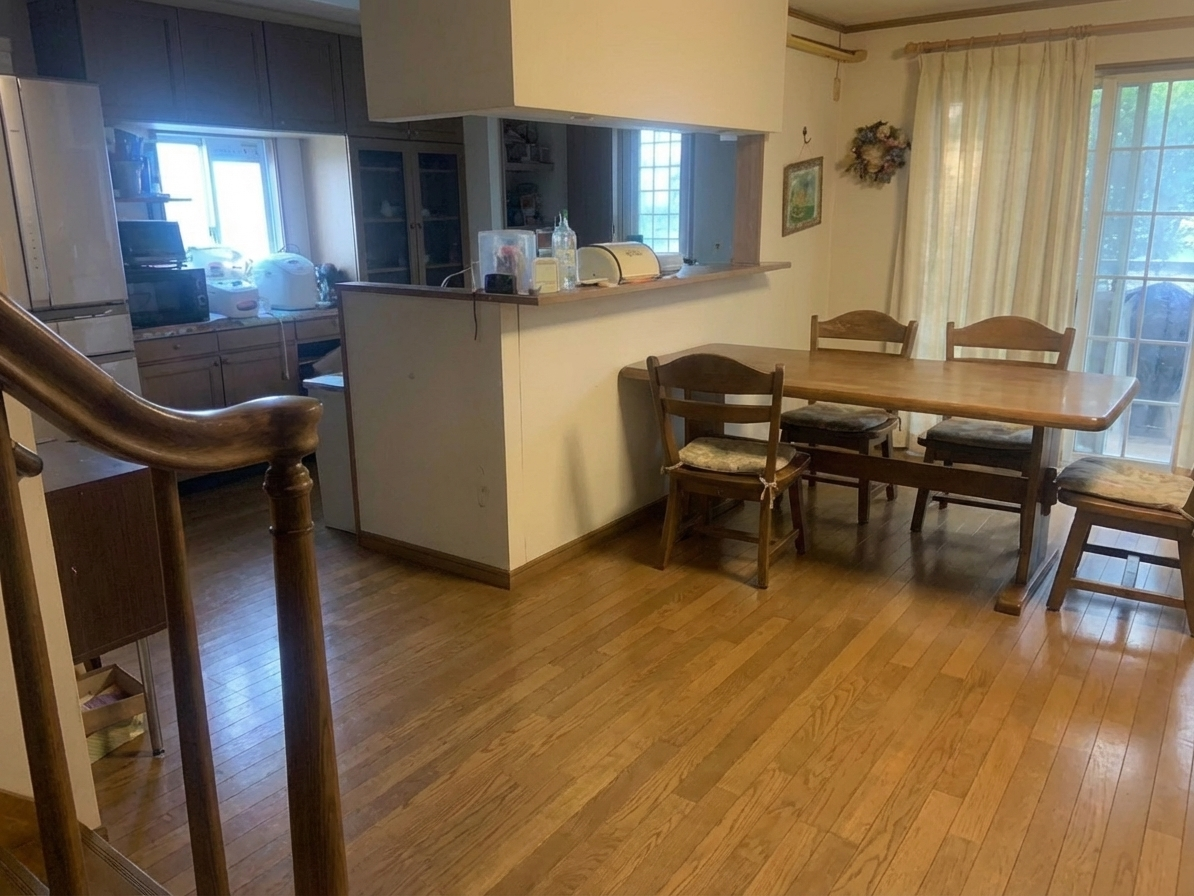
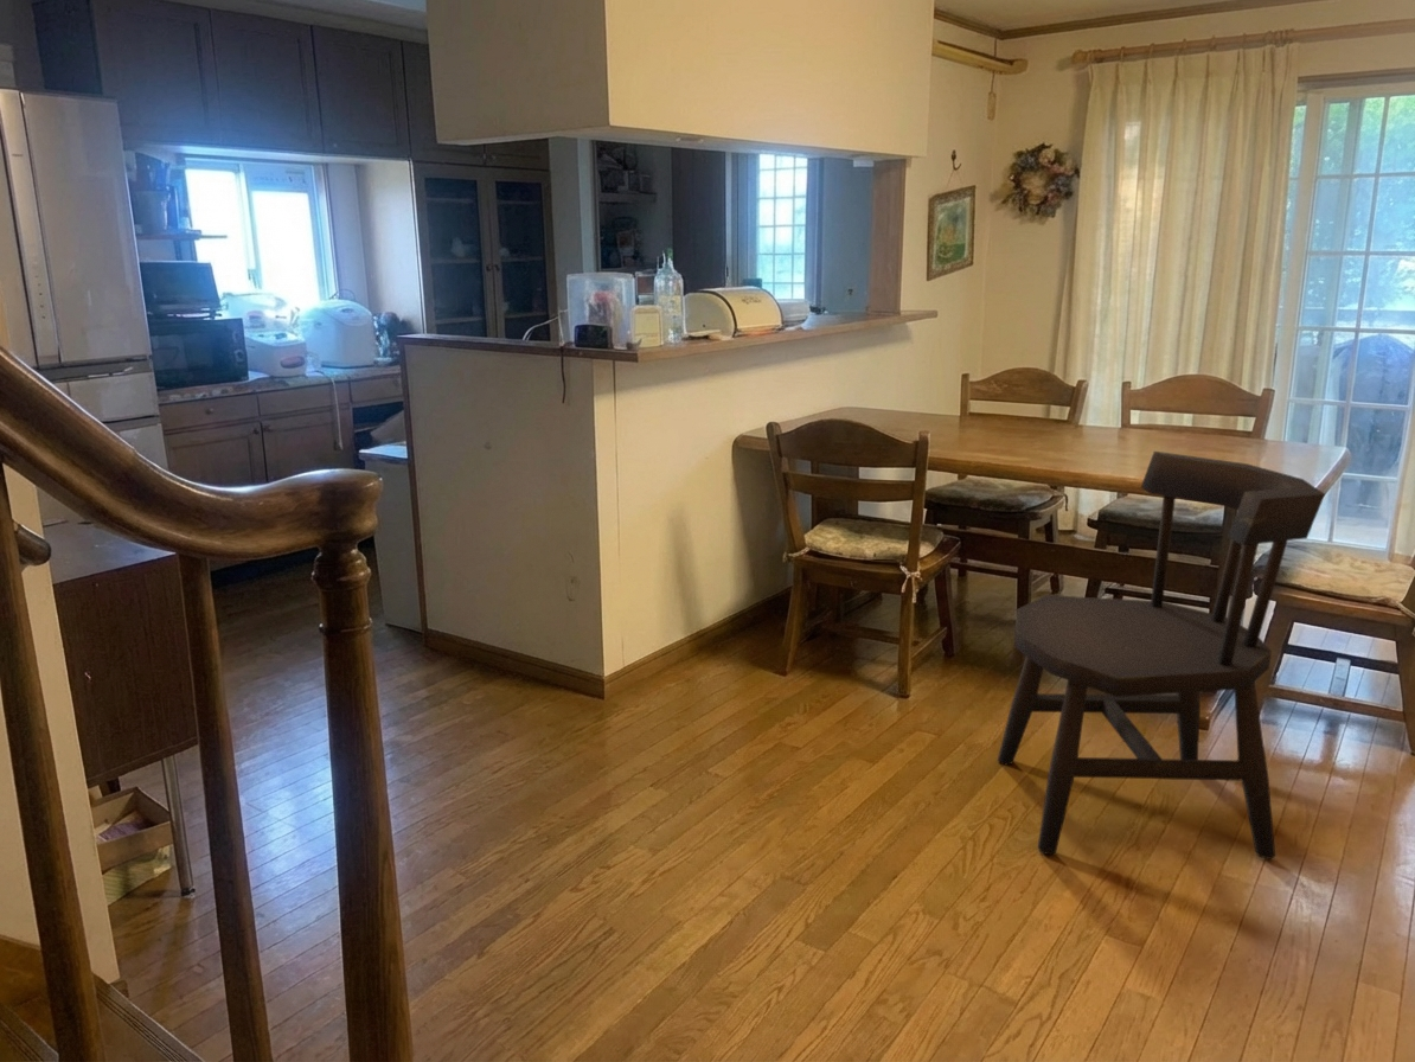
+ dining chair [997,450,1326,861]
